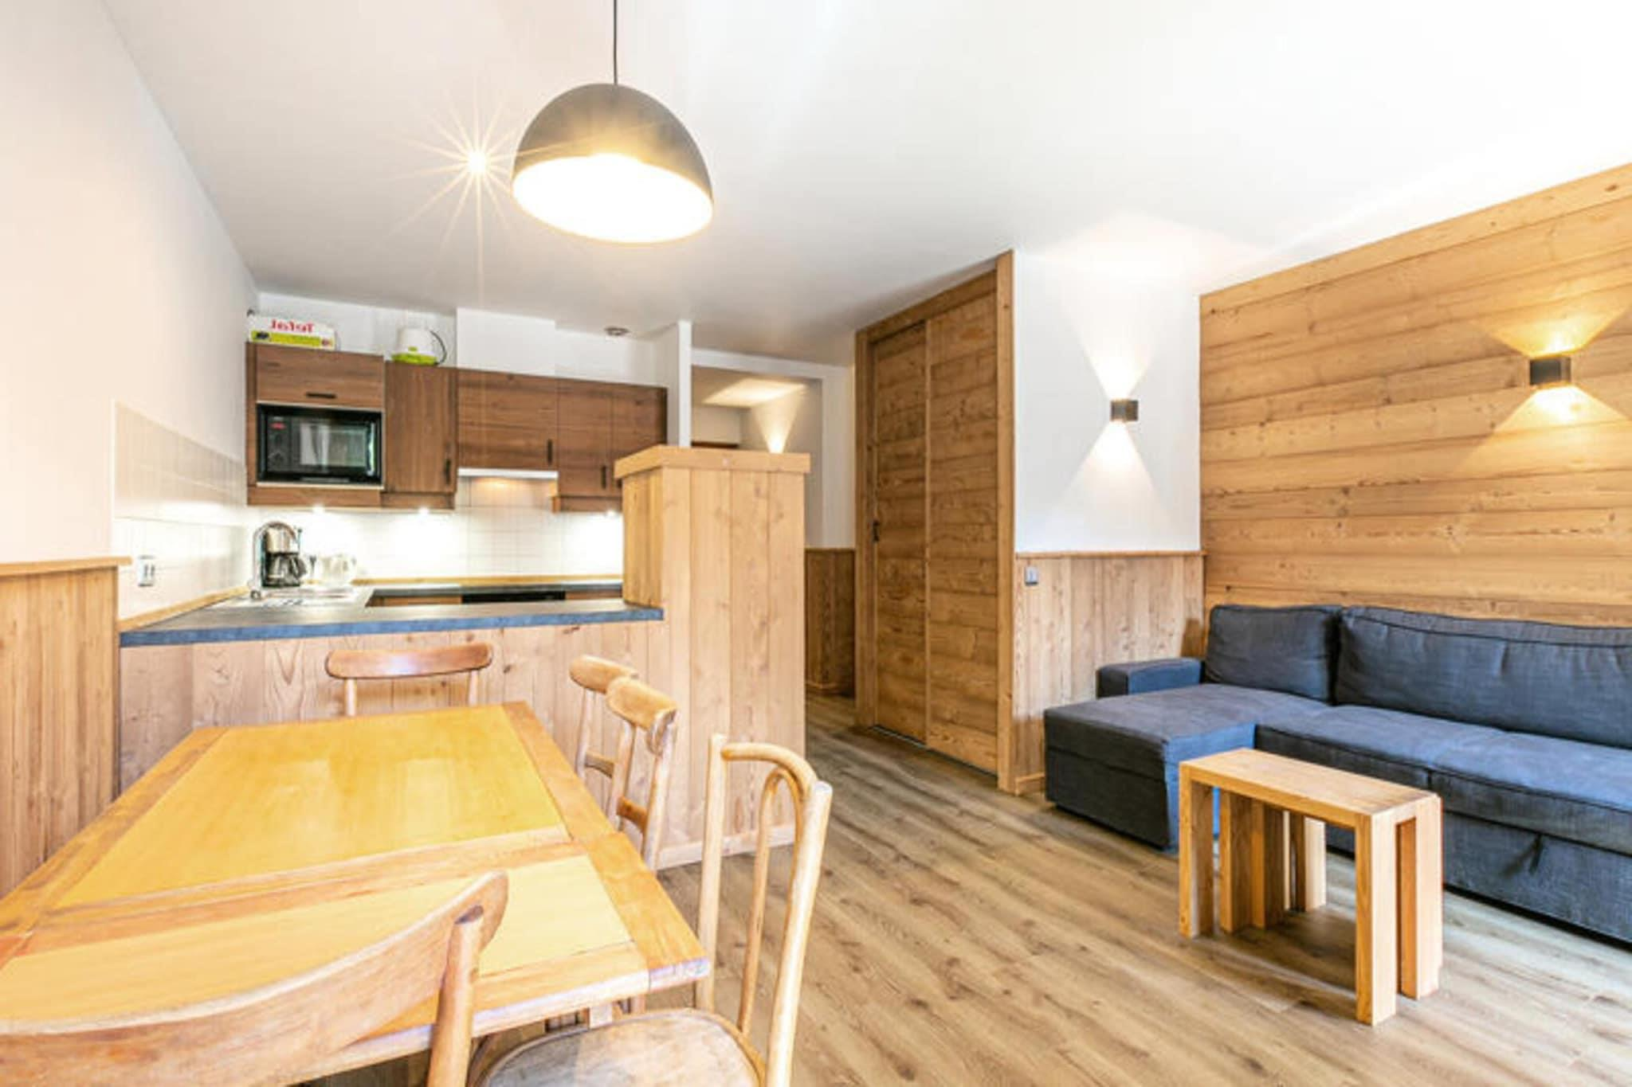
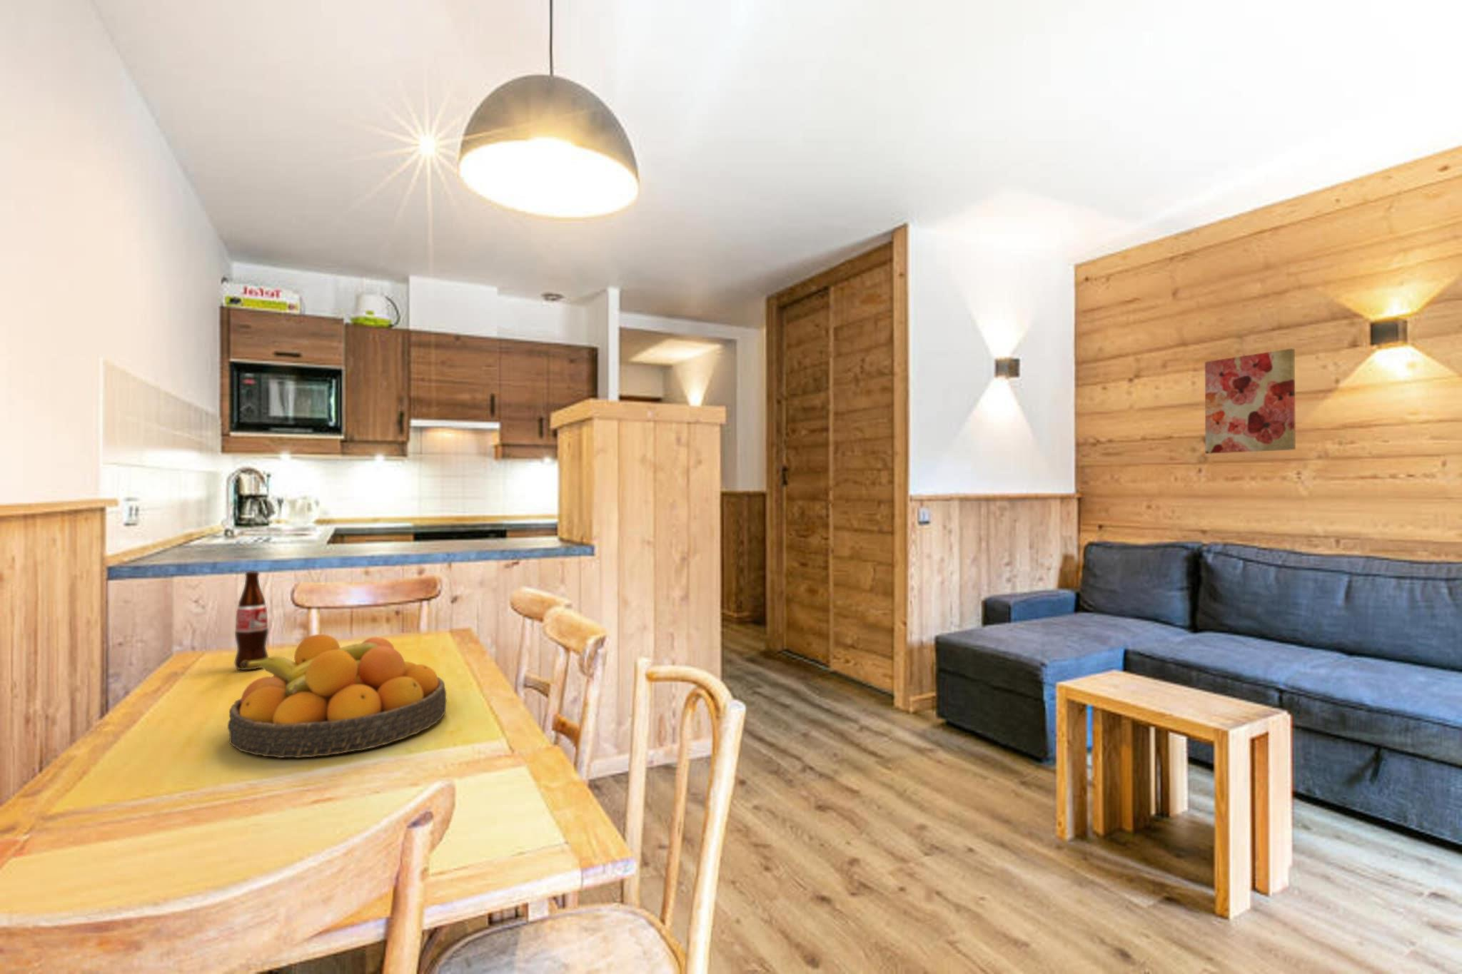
+ wall art [1204,348,1297,454]
+ fruit bowl [227,634,448,759]
+ bottle [234,570,270,671]
